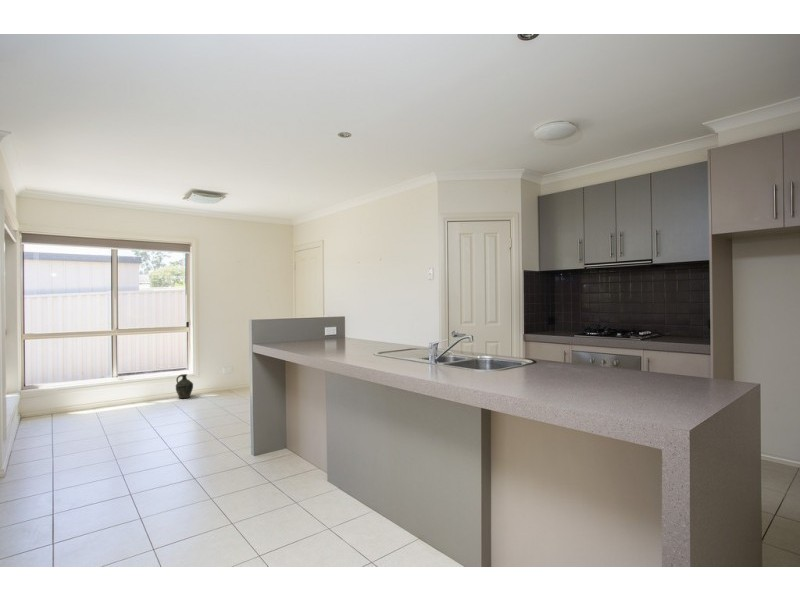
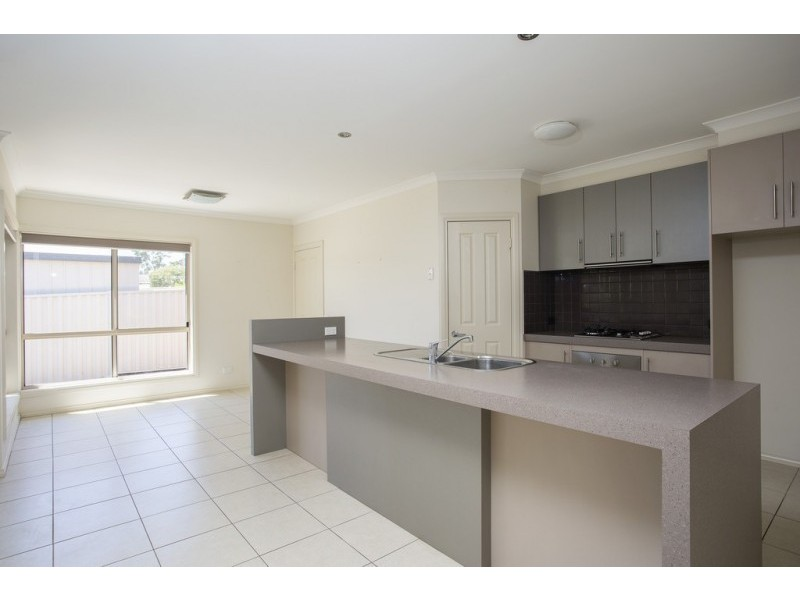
- ceramic jug [175,373,194,399]
